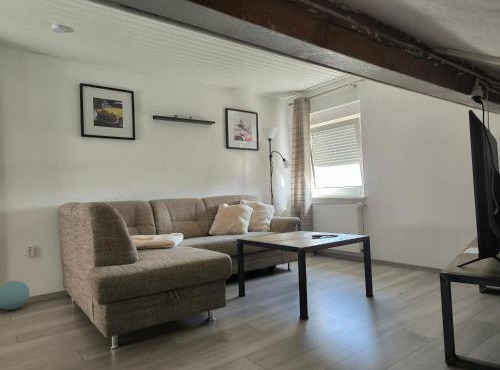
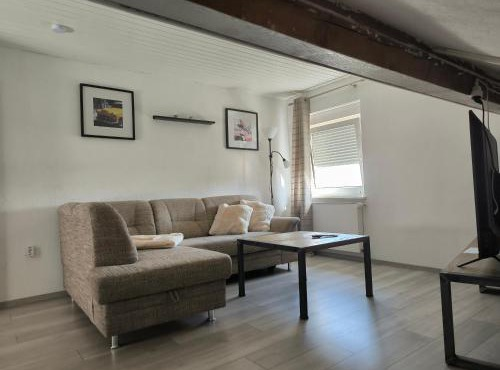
- ball [0,280,31,311]
